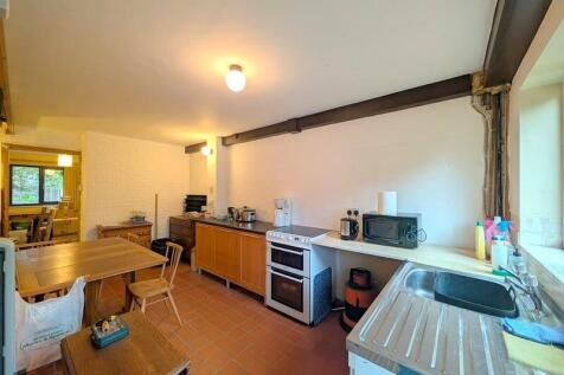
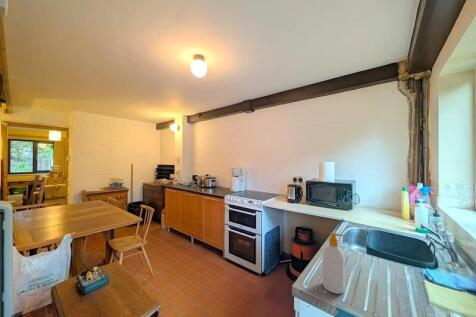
+ soap bottle [322,231,348,295]
